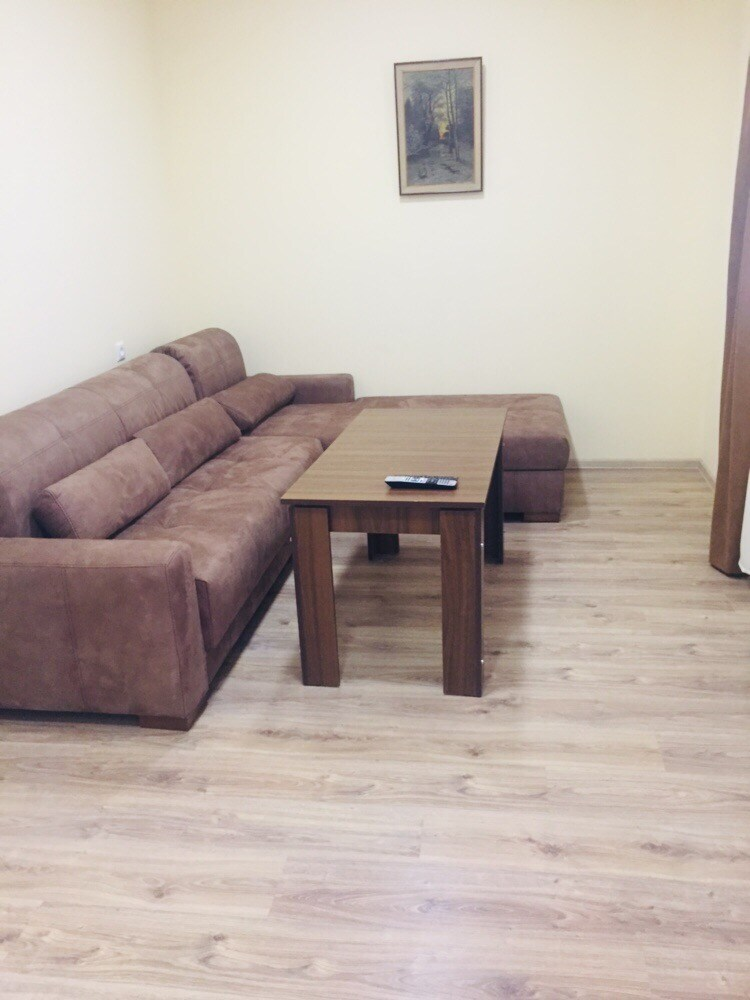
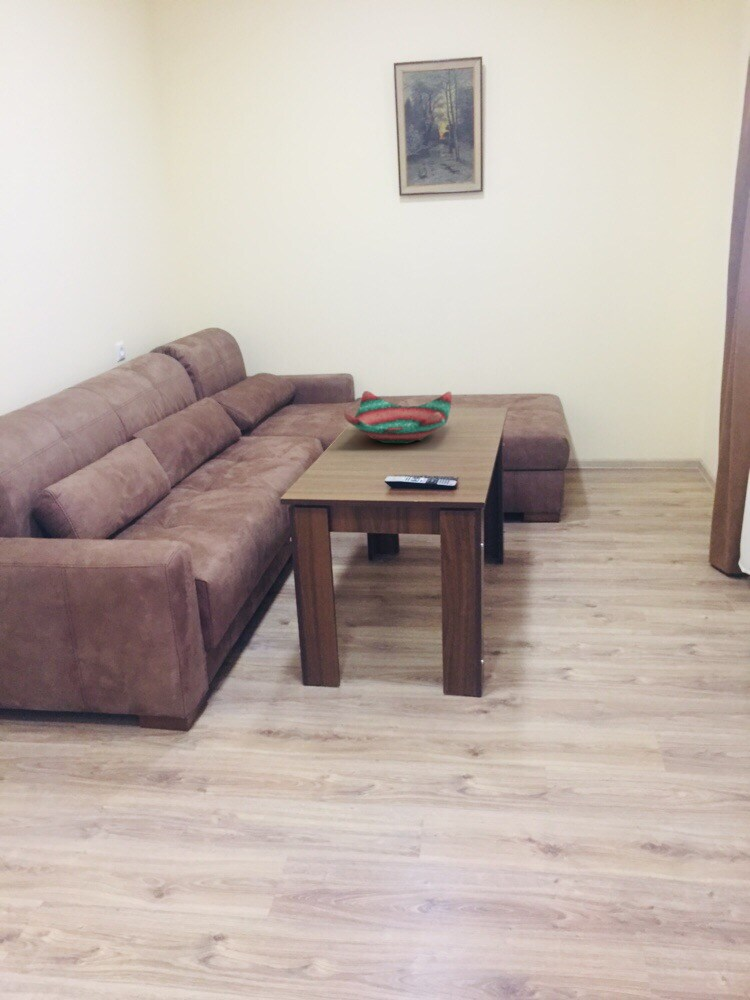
+ decorative bowl [343,390,453,445]
